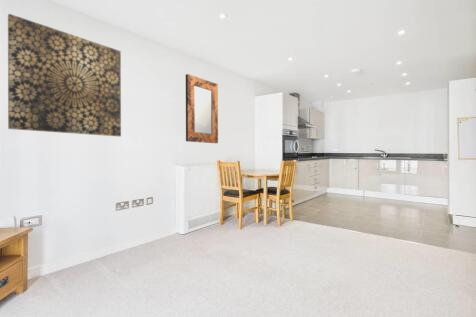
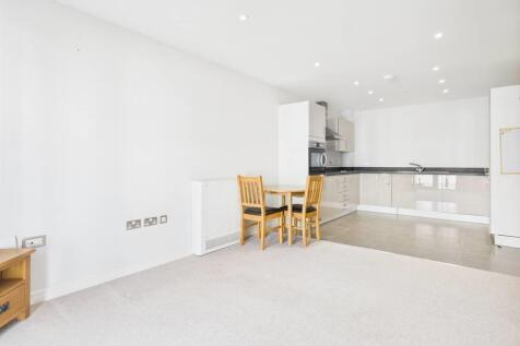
- home mirror [185,73,219,144]
- wall art [7,13,122,137]
